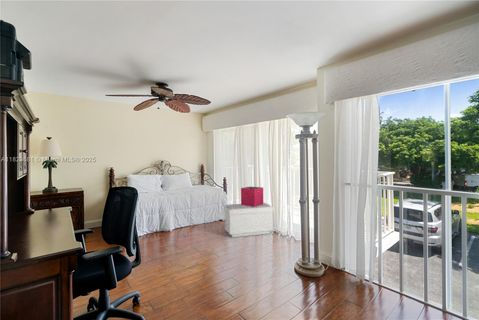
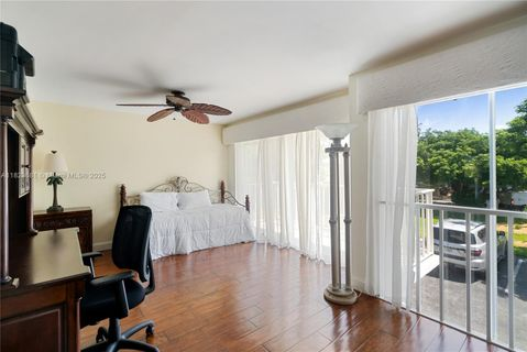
- storage bin [240,186,264,207]
- bench [223,202,274,238]
